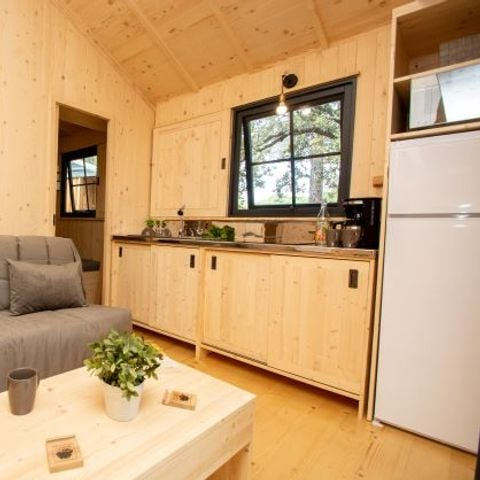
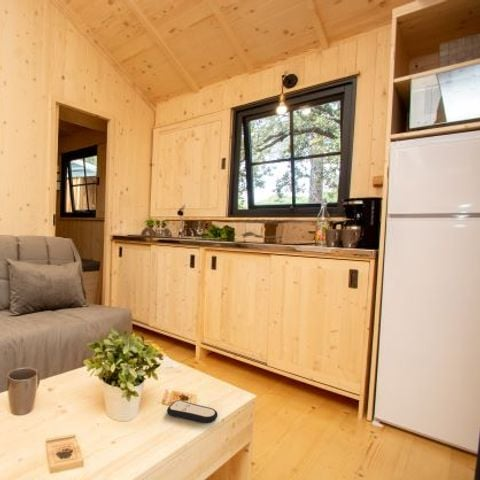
+ remote control [166,399,218,424]
